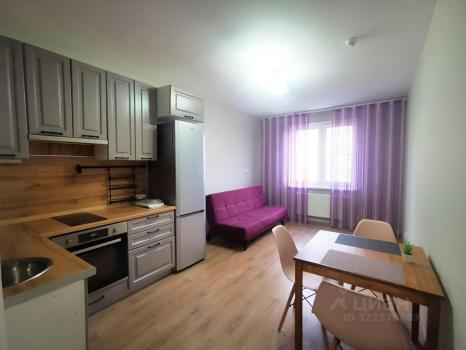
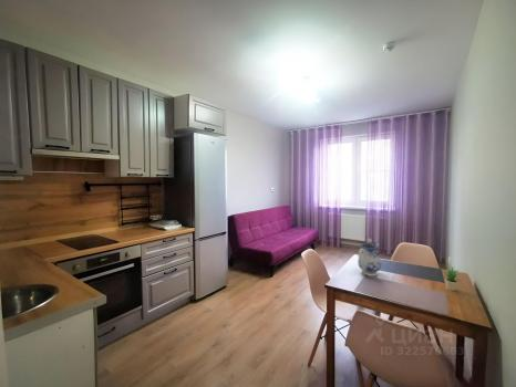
+ teapot [357,238,382,278]
